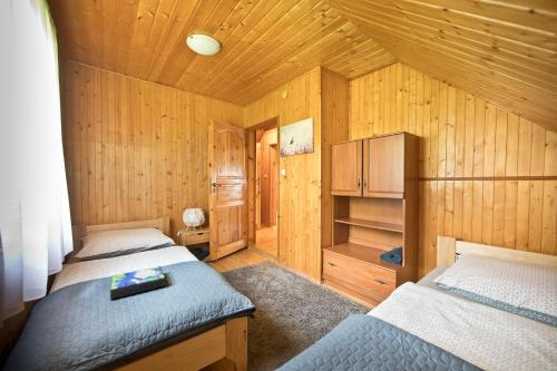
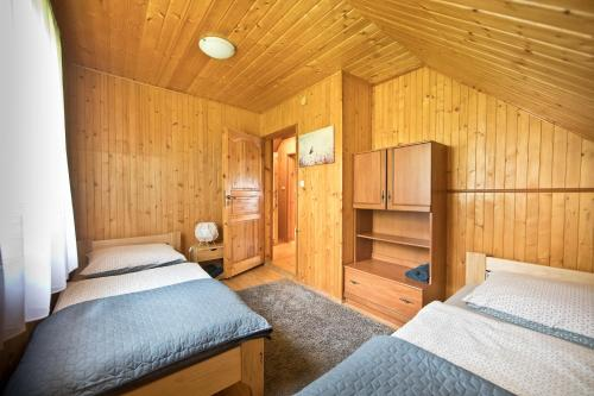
- book [109,265,166,301]
